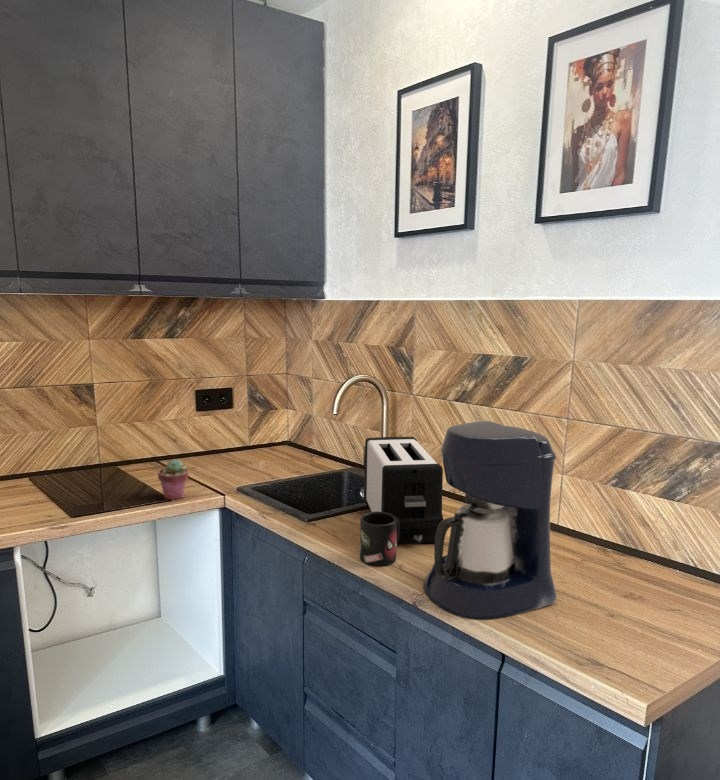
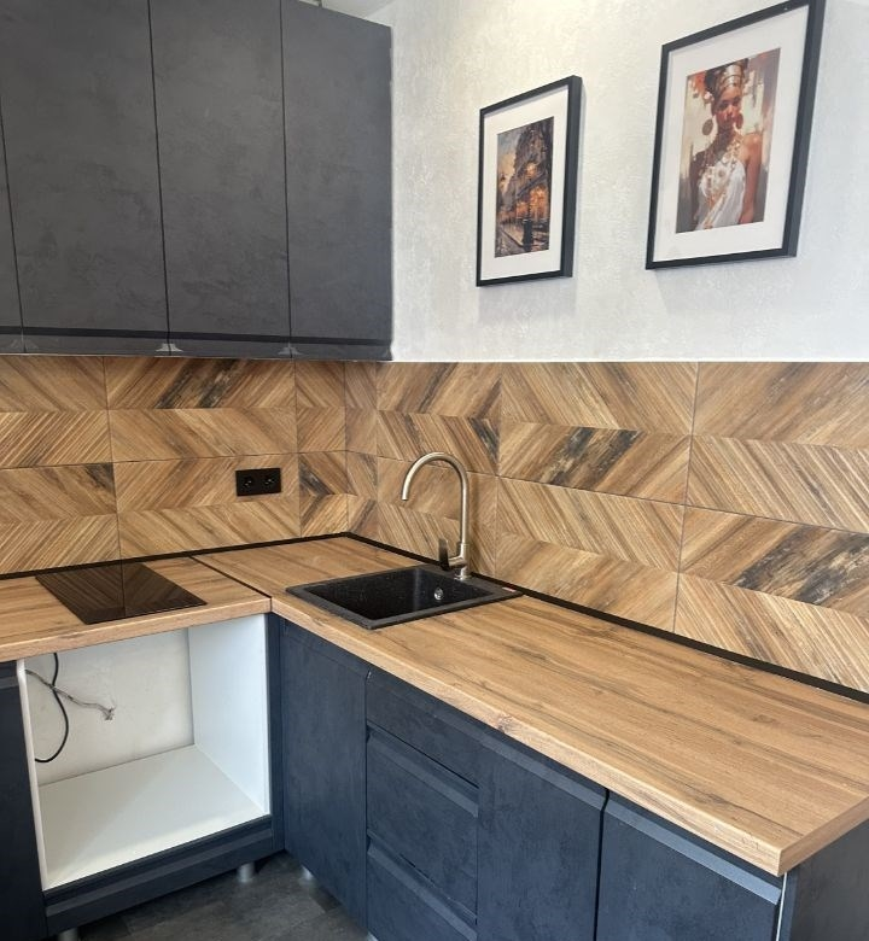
- mug [359,511,400,568]
- coffee maker [422,420,558,621]
- potted succulent [157,459,189,501]
- toaster [363,436,444,546]
